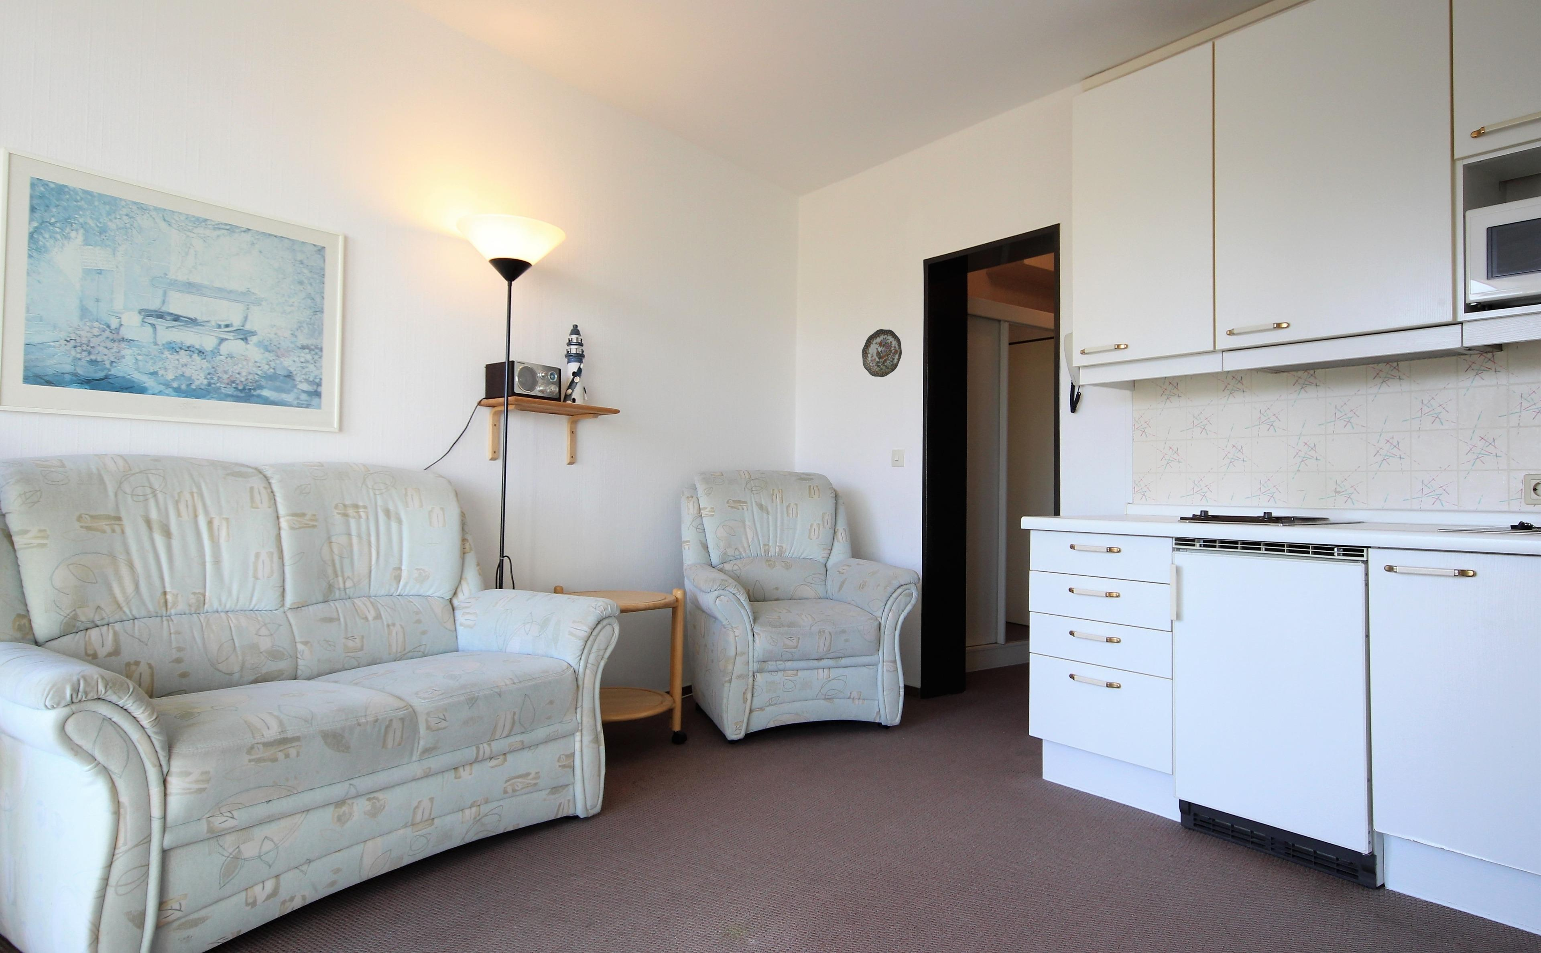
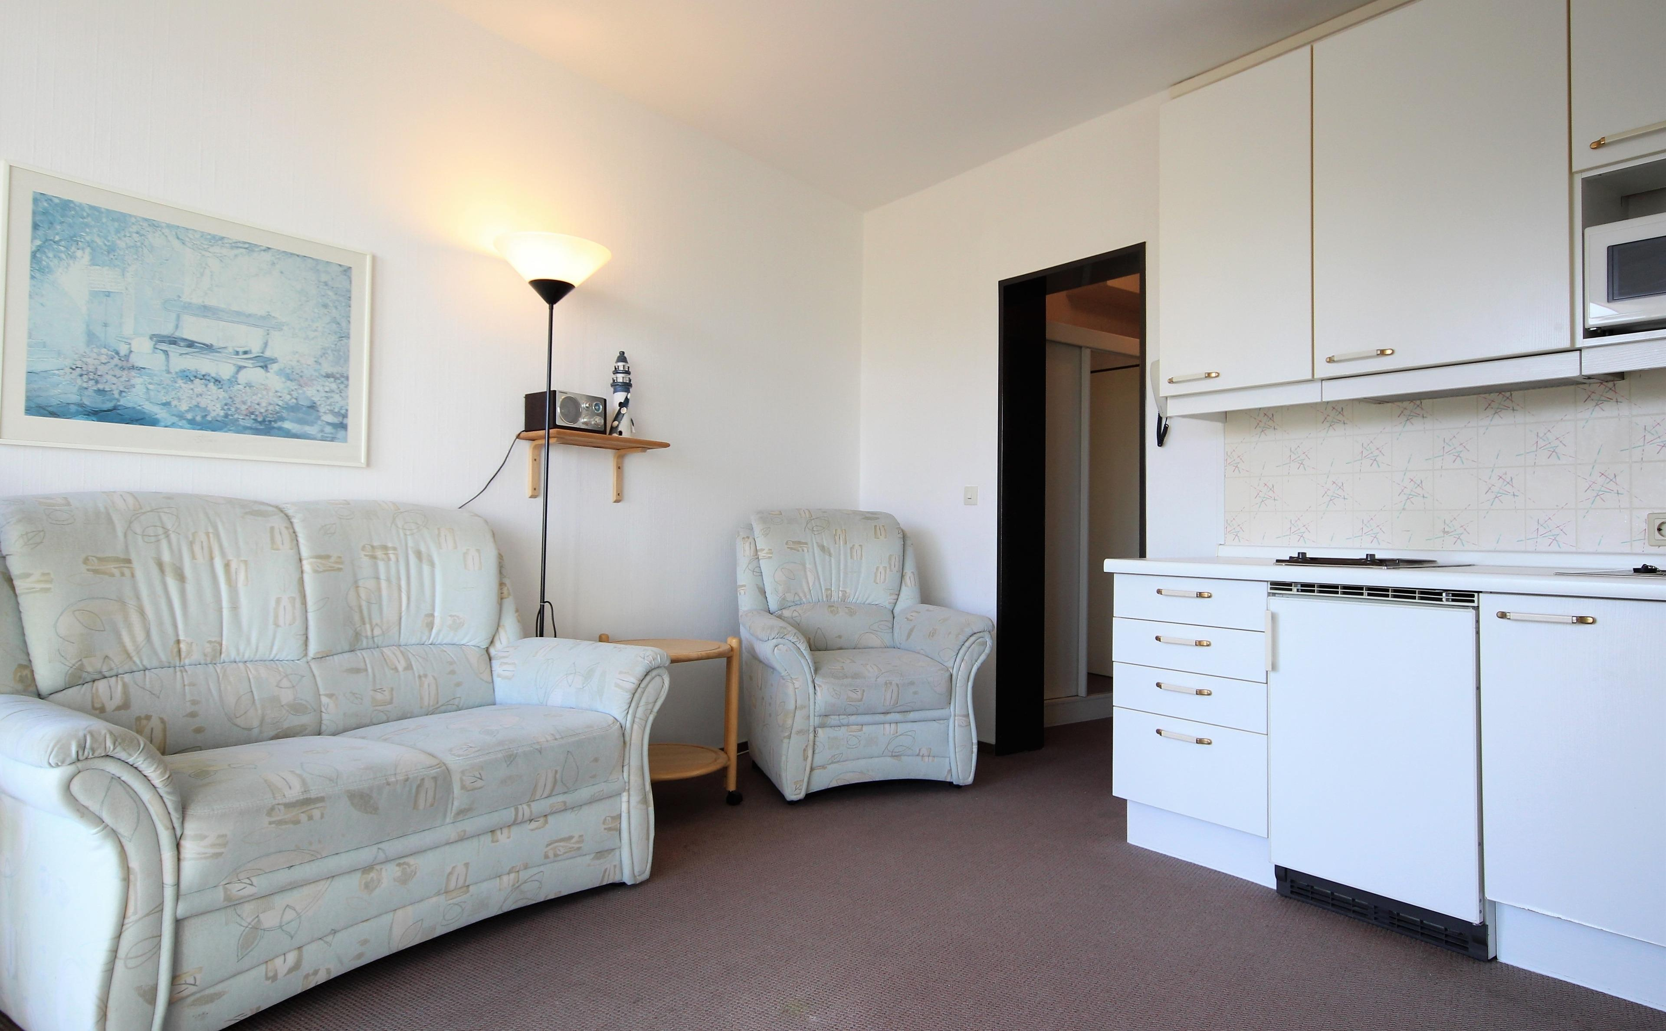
- decorative plate [862,329,903,377]
